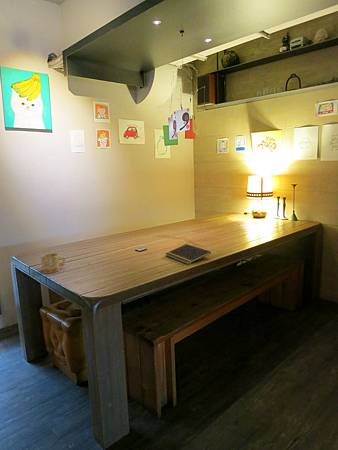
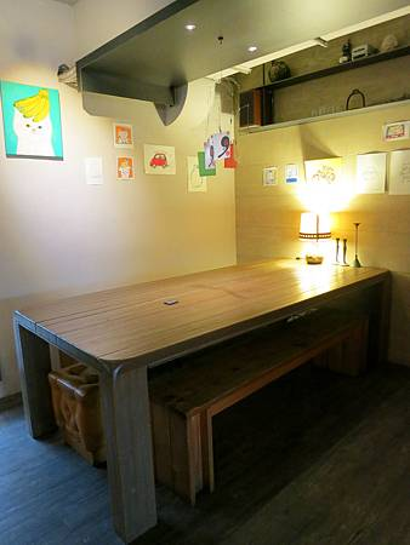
- notepad [164,243,212,265]
- mug [40,252,66,274]
